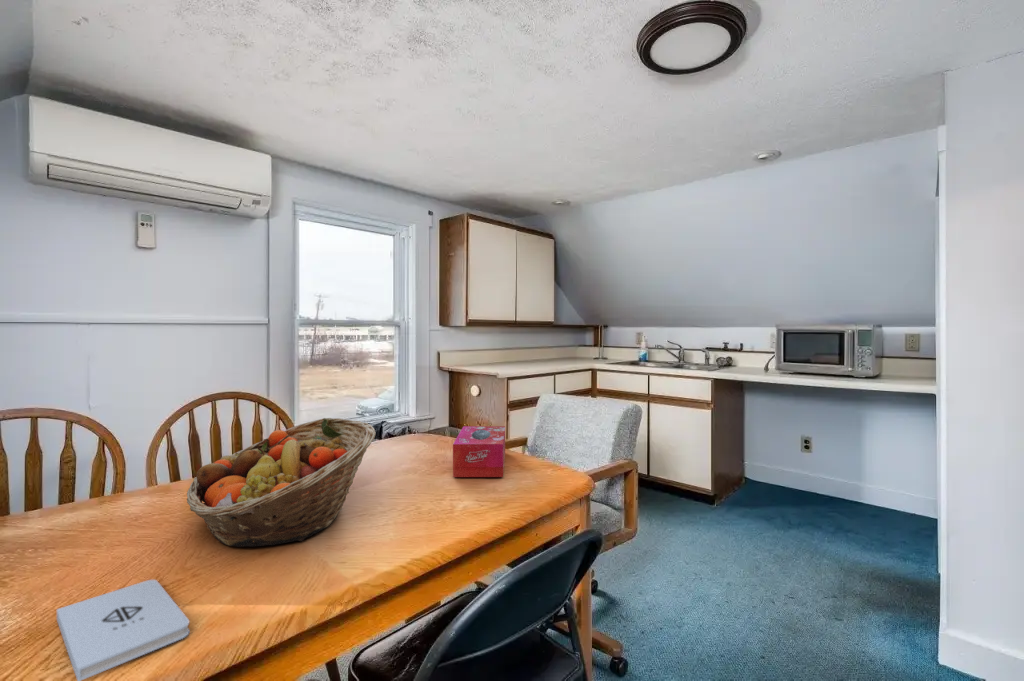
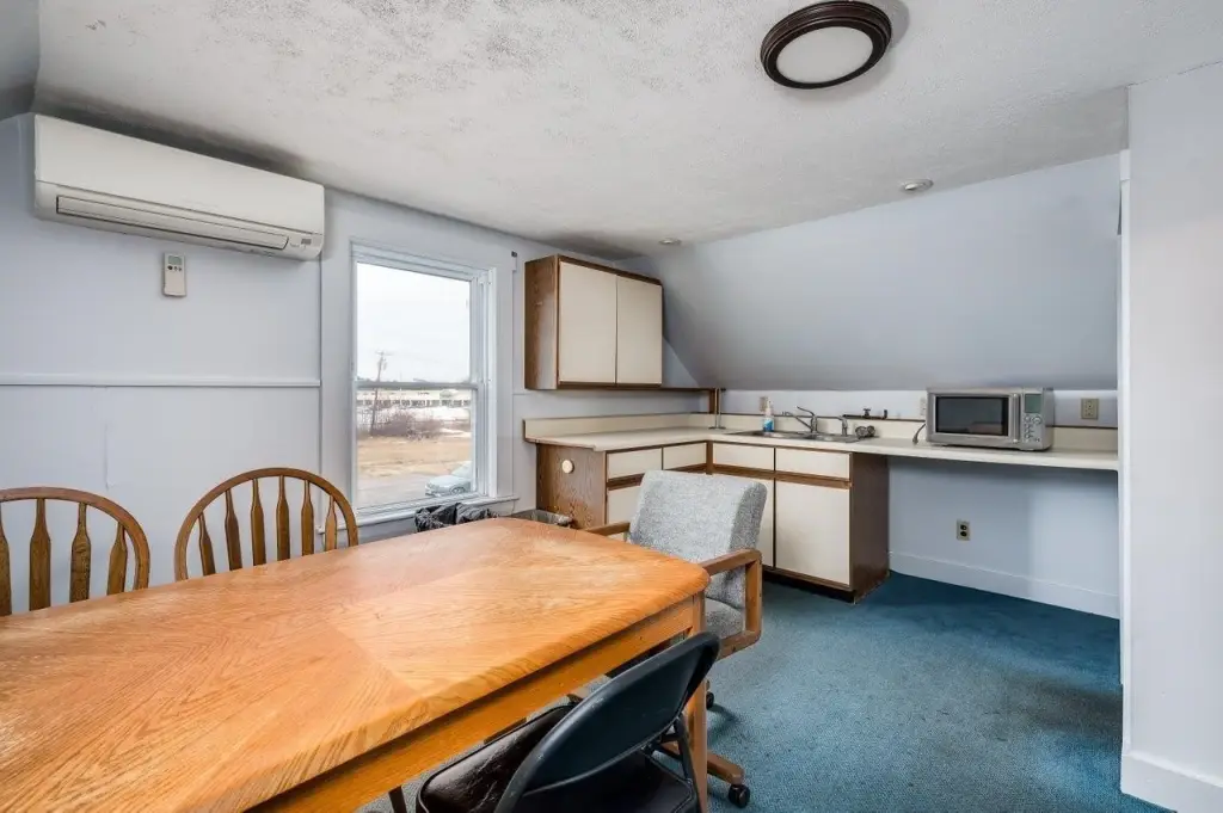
- fruit basket [186,417,377,548]
- tissue box [452,425,506,478]
- notepad [56,579,190,681]
